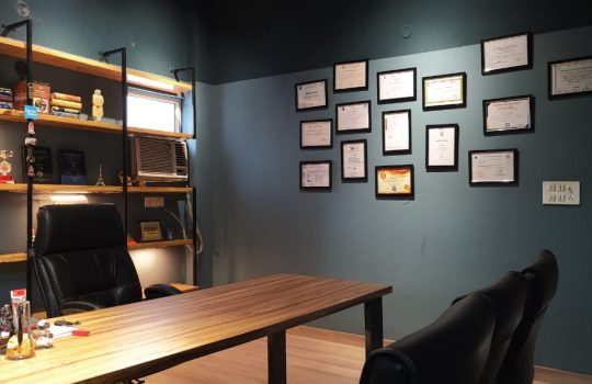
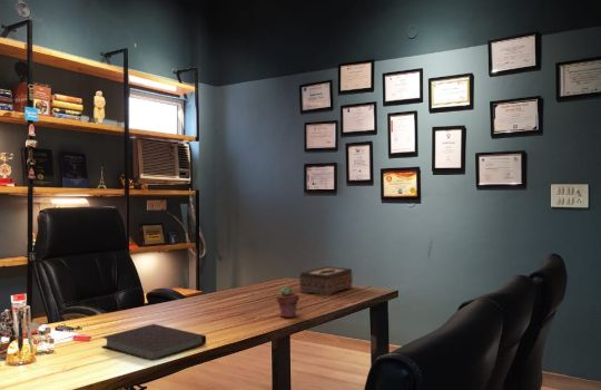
+ potted succulent [275,285,300,319]
+ tissue box [298,265,354,296]
+ notebook [101,323,207,361]
